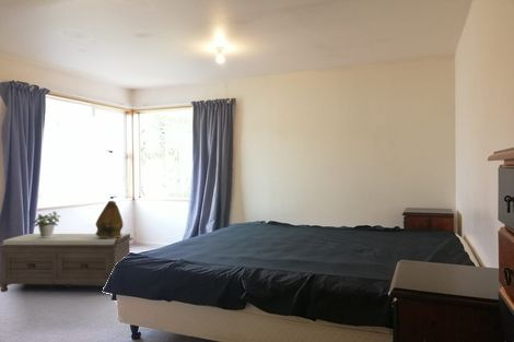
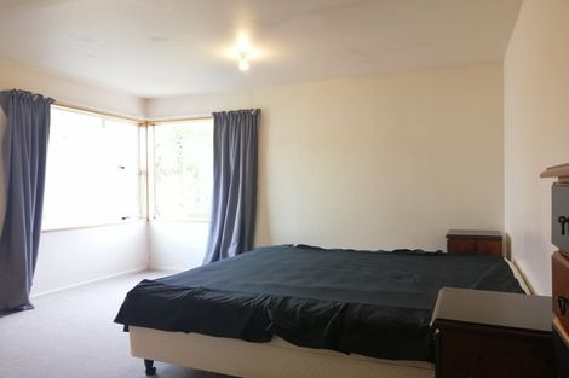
- ceramic vessel [94,200,125,238]
- potted plant [32,210,61,237]
- bench [0,233,133,293]
